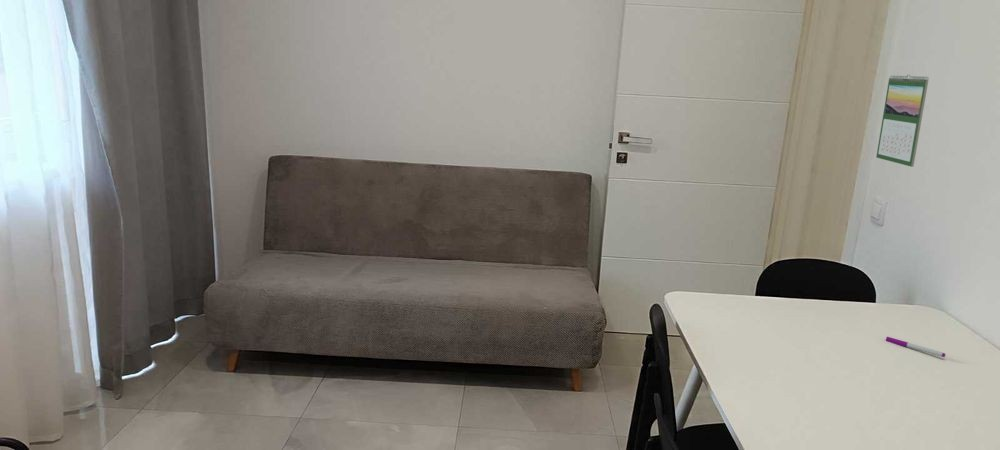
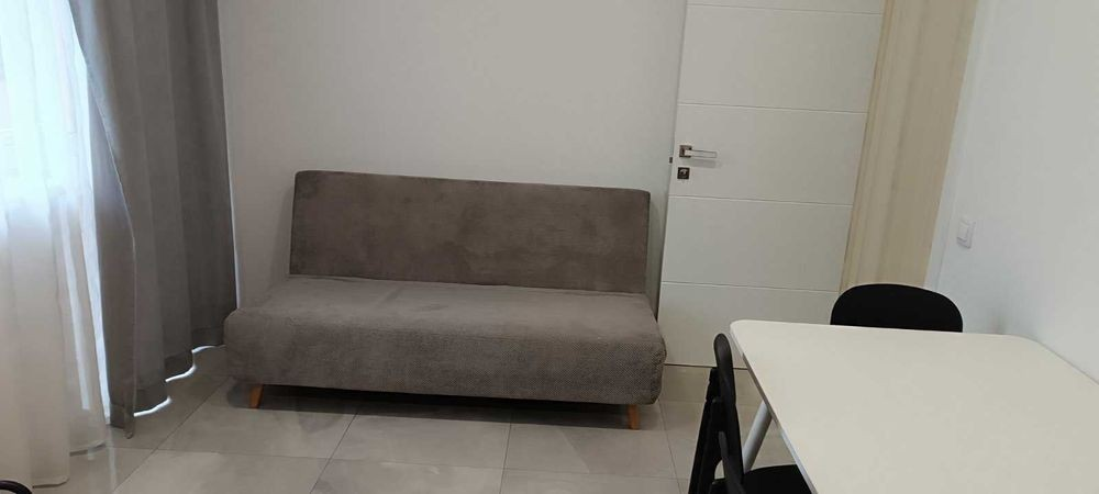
- pen [885,336,946,358]
- calendar [875,74,930,168]
